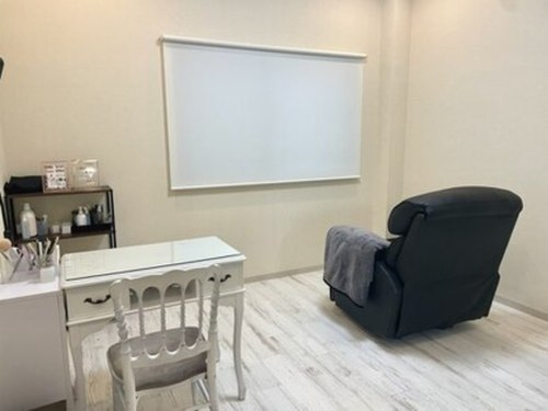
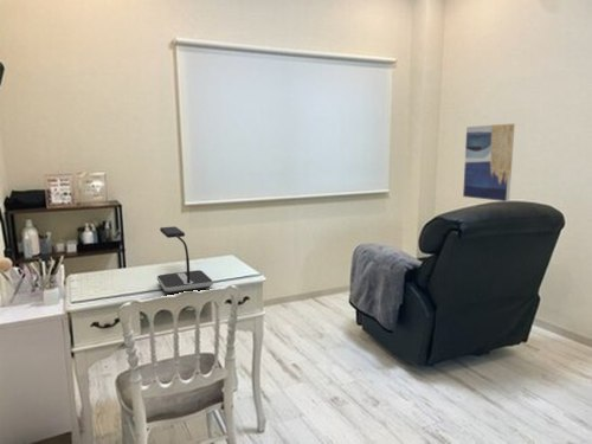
+ desk lamp [156,225,214,295]
+ wall art [462,122,516,202]
